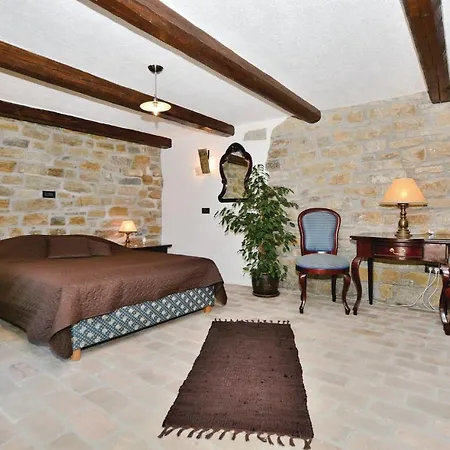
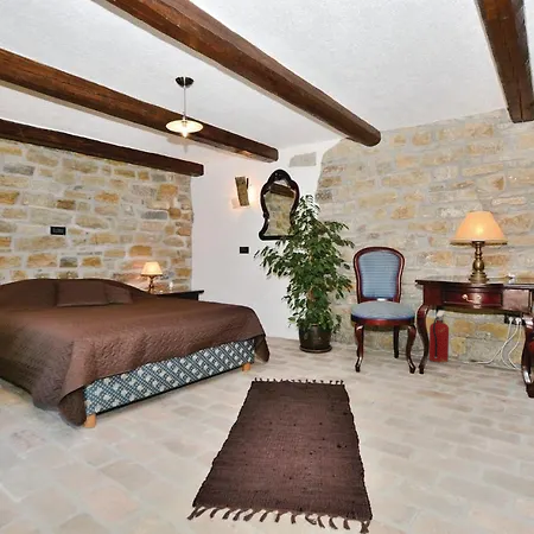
+ fire extinguisher [427,310,450,364]
